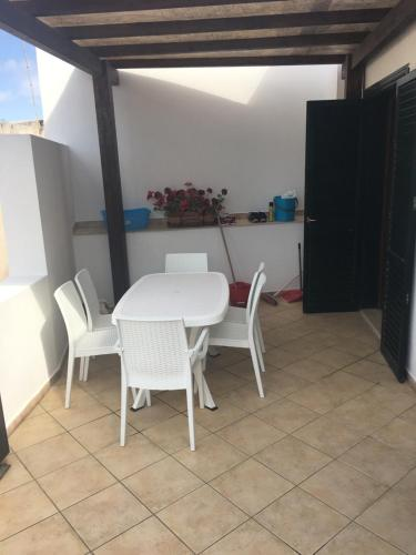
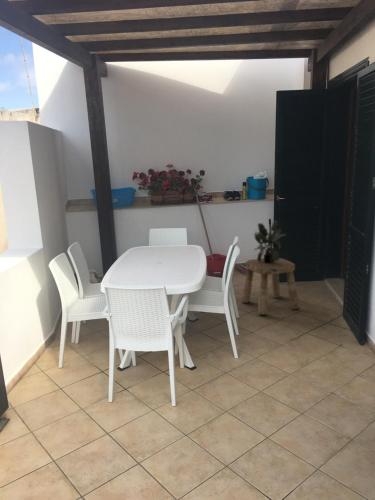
+ stool [240,257,301,316]
+ potted plant [253,220,287,263]
